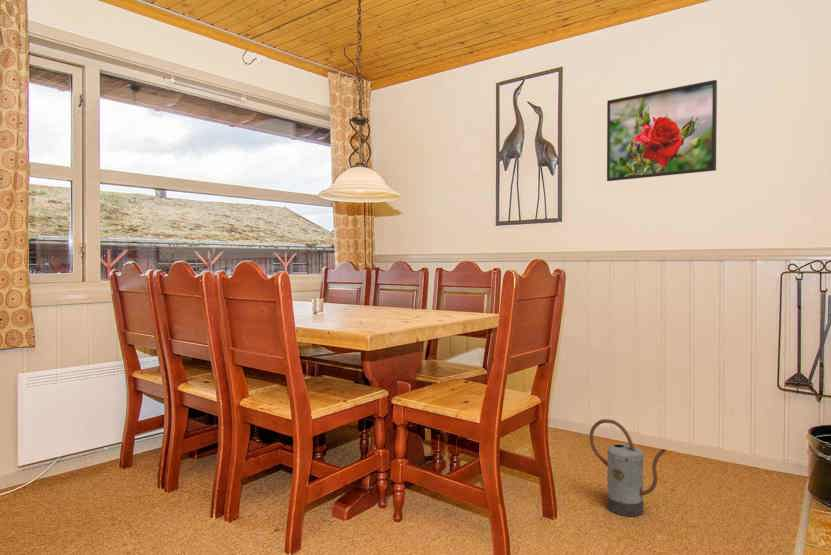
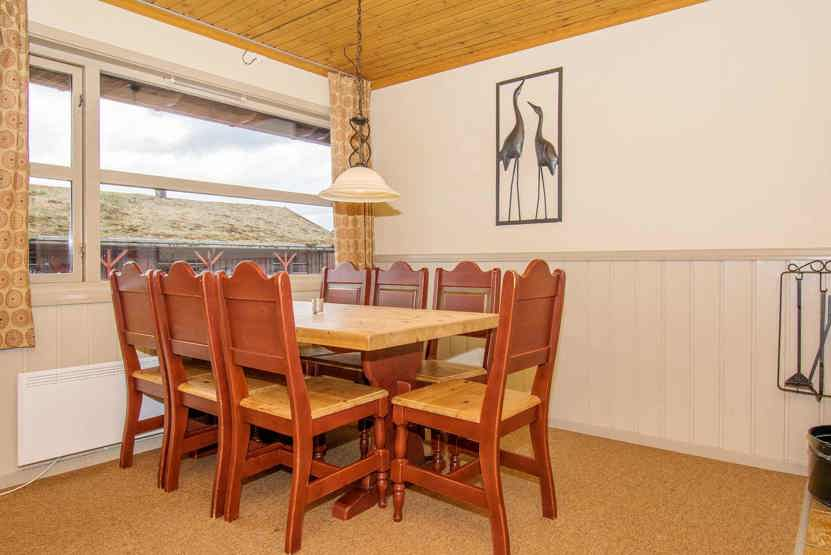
- watering can [589,418,667,518]
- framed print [606,79,718,182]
